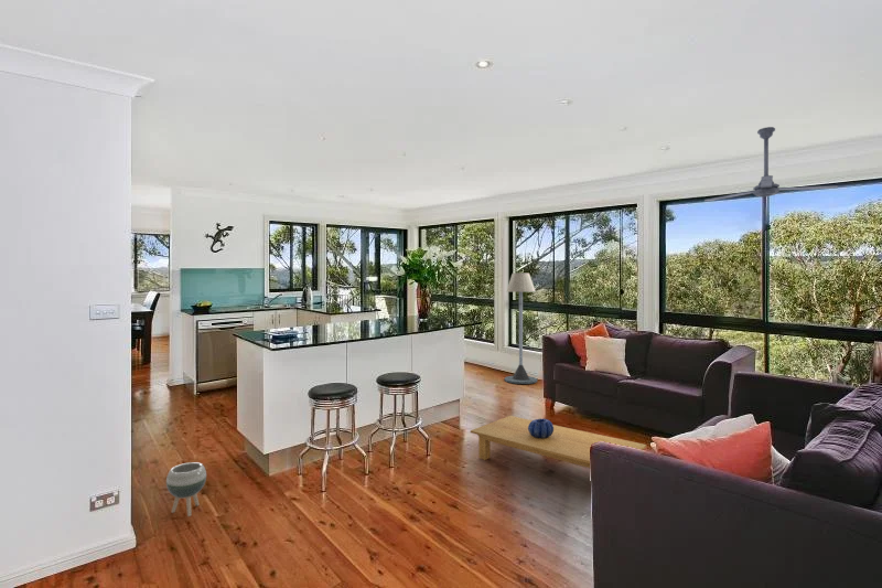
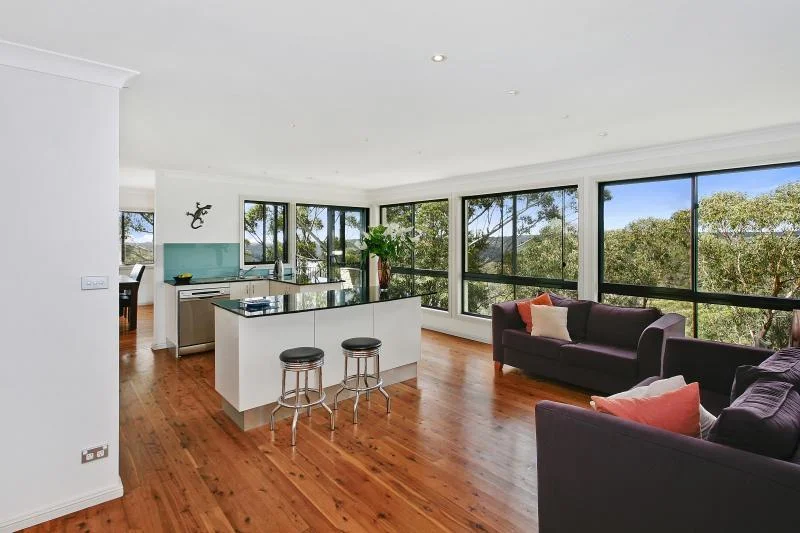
- floor lamp [504,271,538,385]
- ceiling fan [703,126,839,202]
- decorative bowl [528,418,553,438]
- coffee table [470,415,647,469]
- planter [165,461,207,517]
